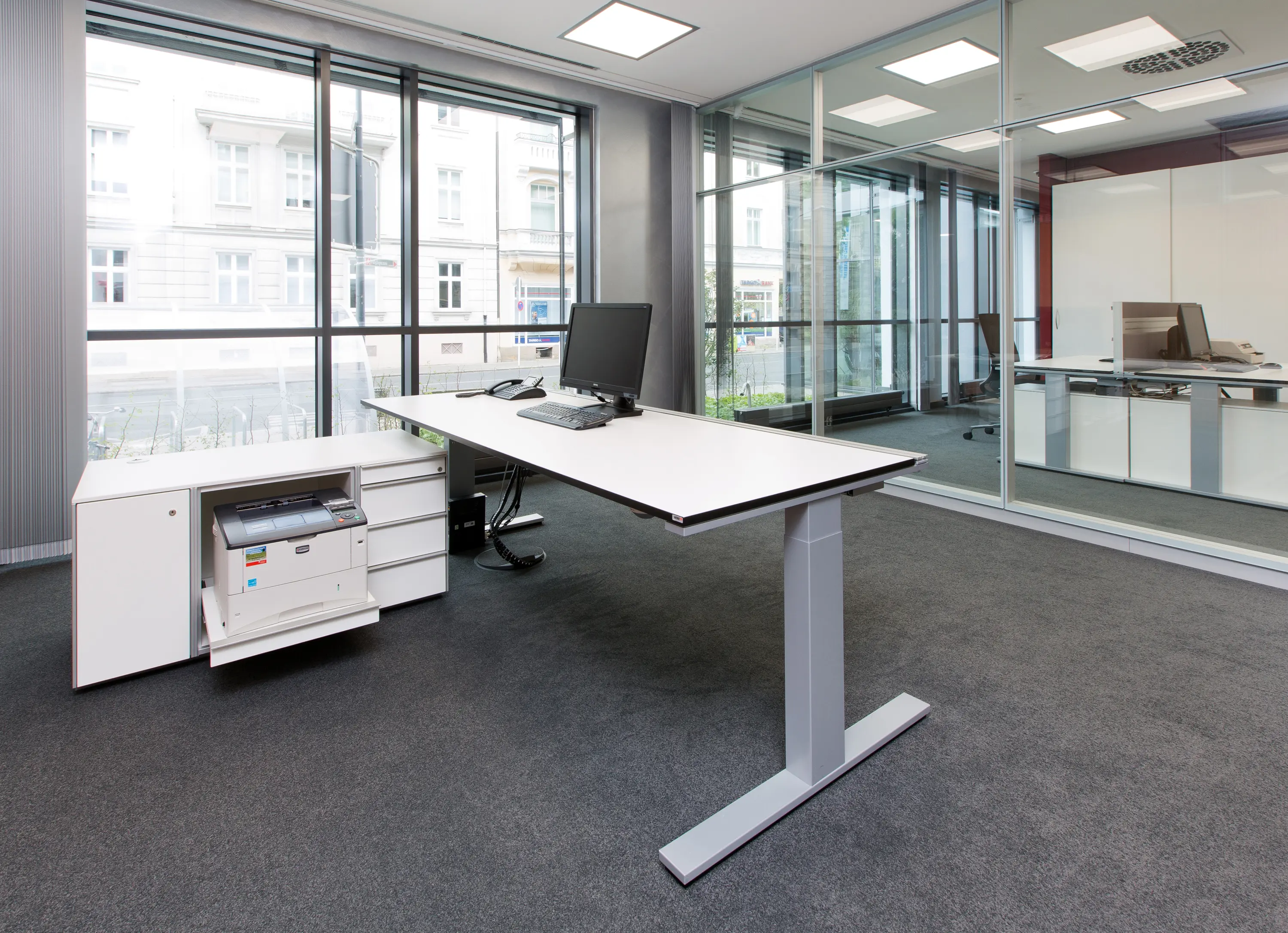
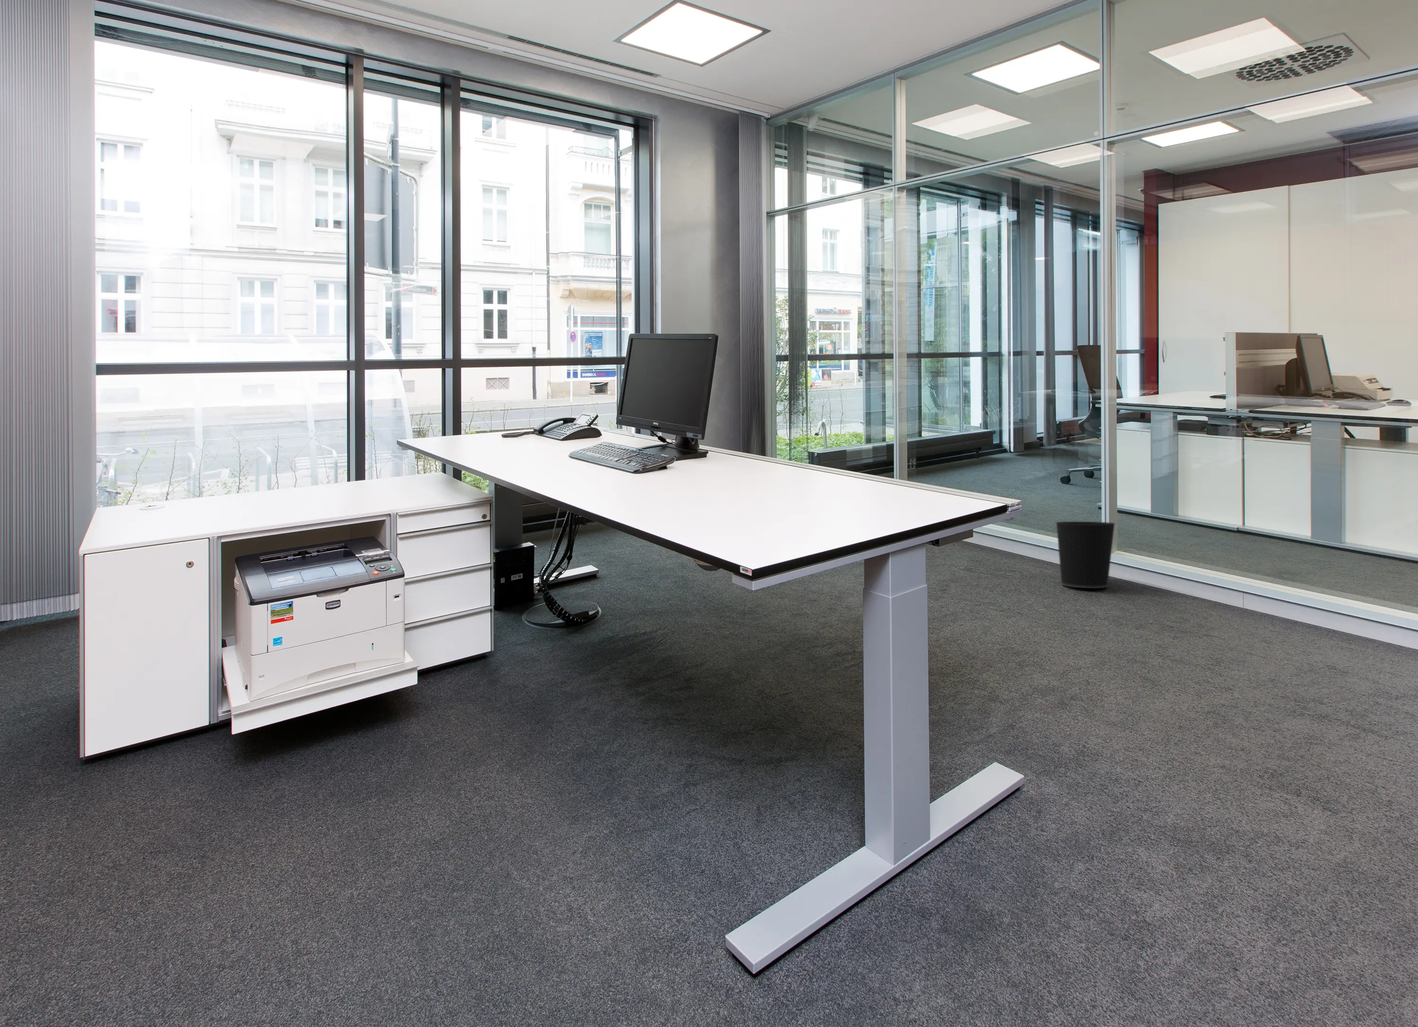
+ wastebasket [1055,521,1116,589]
